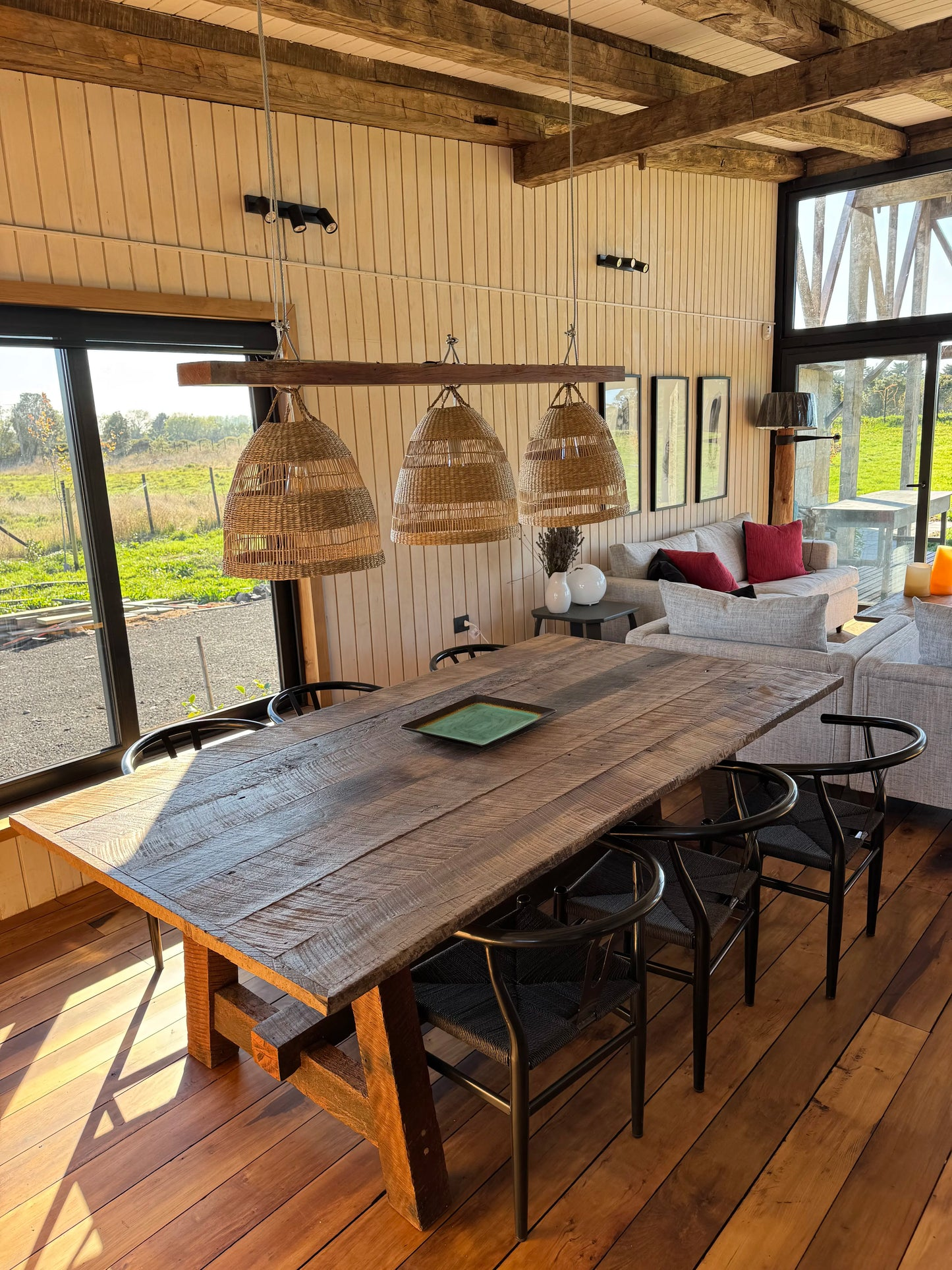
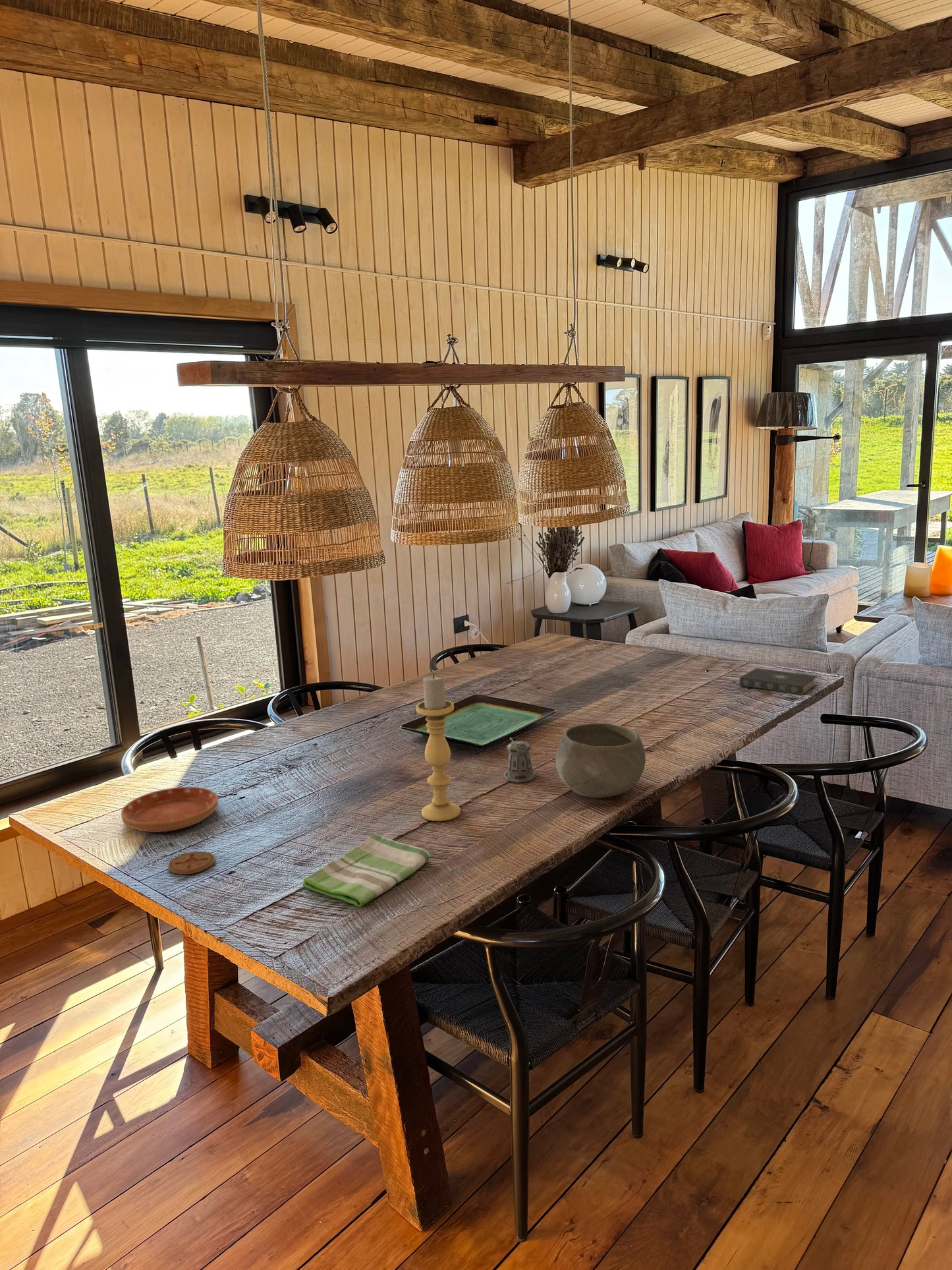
+ saucer [121,786,219,833]
+ book [739,667,819,695]
+ dish towel [302,833,431,908]
+ candle holder [416,674,461,822]
+ bowl [555,722,646,799]
+ coaster [167,851,216,875]
+ pepper shaker [503,737,537,783]
